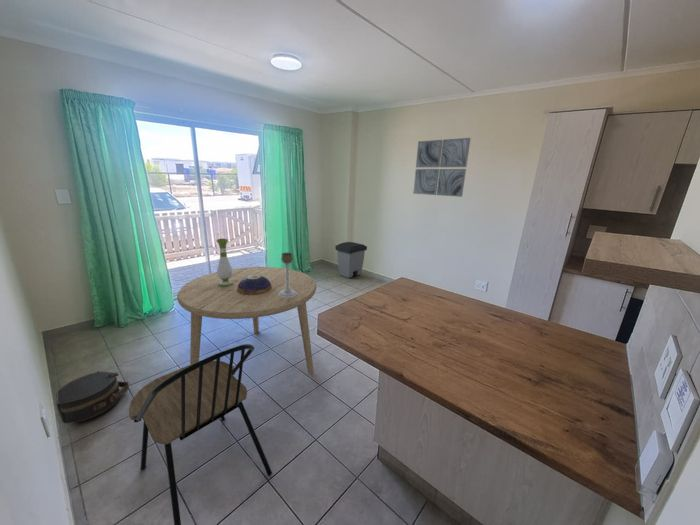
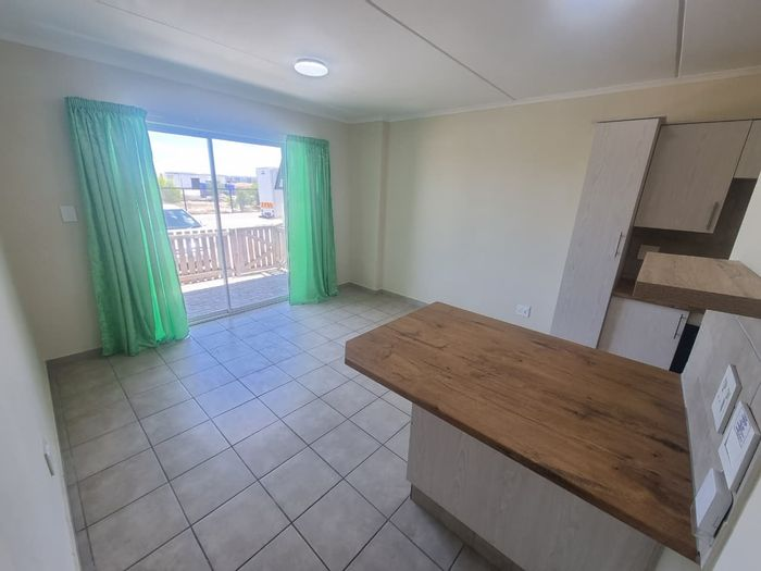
- vase [216,238,234,287]
- dining chair [128,343,273,525]
- trash can [334,241,368,279]
- hat box [55,370,130,424]
- wall art [412,137,472,198]
- dining table [176,266,317,374]
- decorative bowl [237,275,272,295]
- candle holder [279,251,297,298]
